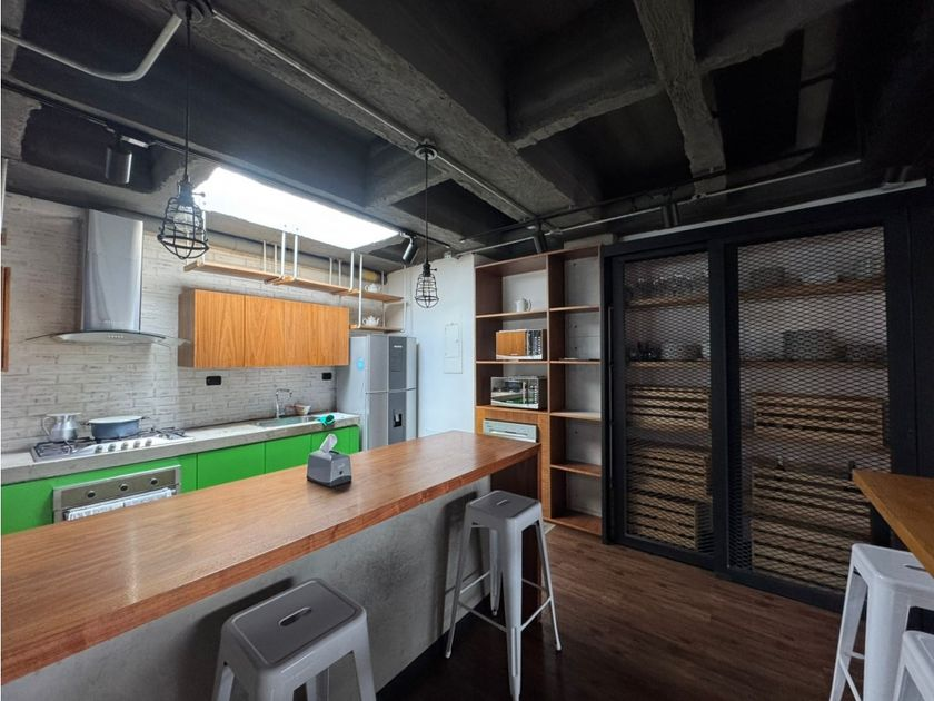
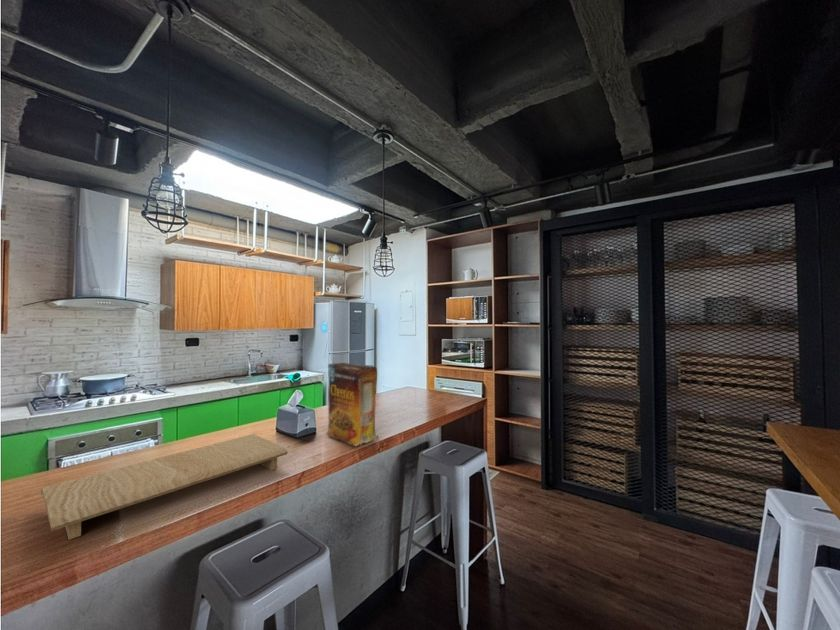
+ cereal box [326,362,382,448]
+ cutting board [40,433,289,540]
